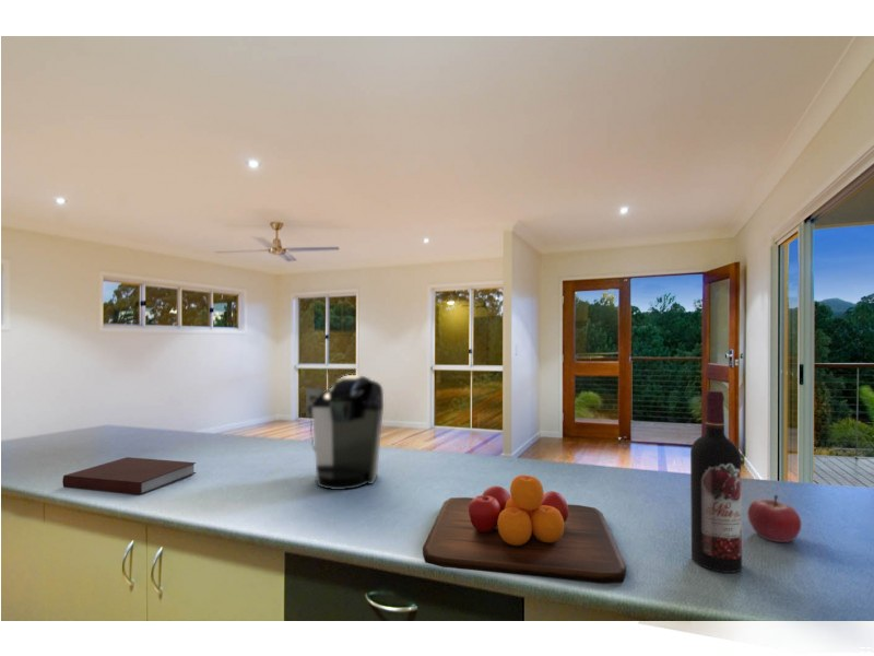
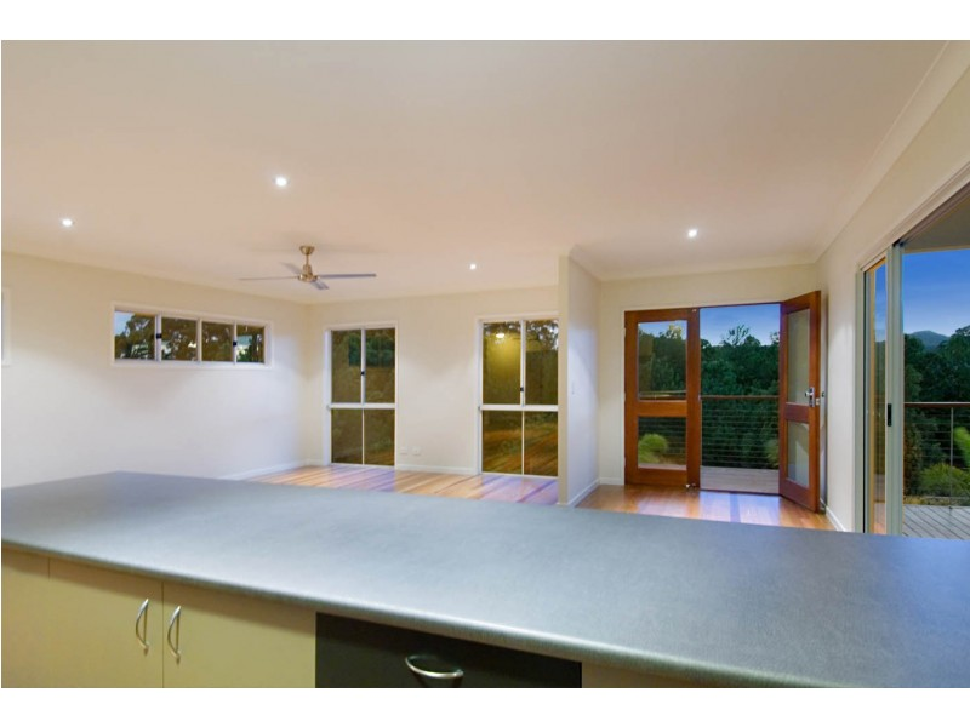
- fruit [746,493,802,543]
- chopping board [422,475,627,584]
- coffee maker [305,374,385,491]
- notebook [61,456,197,496]
- wine bottle [689,389,743,574]
